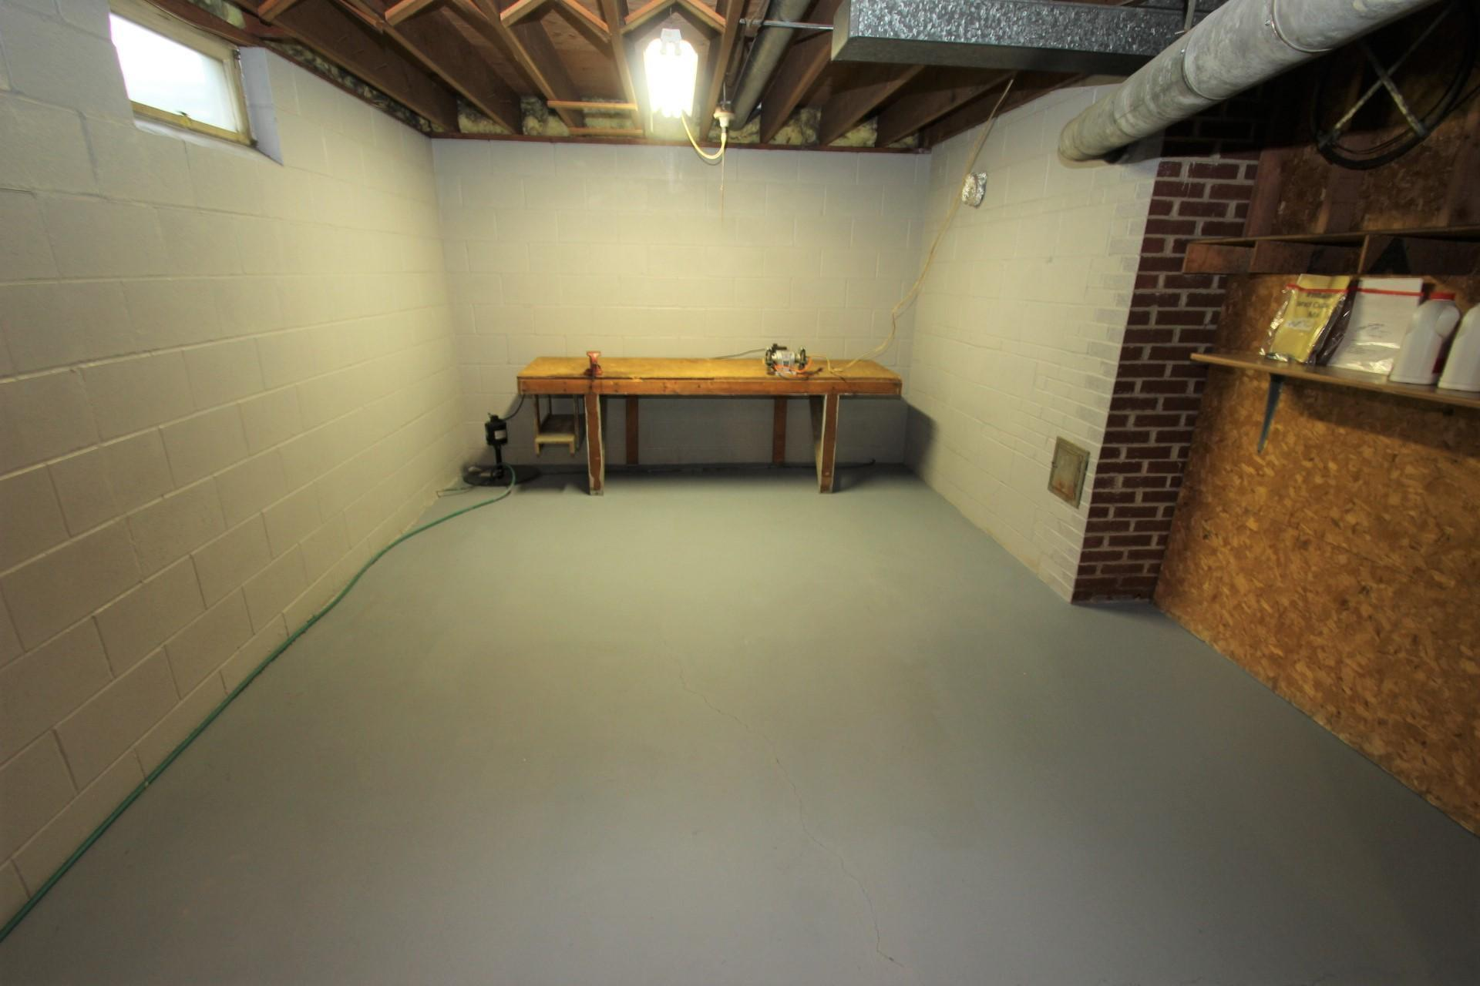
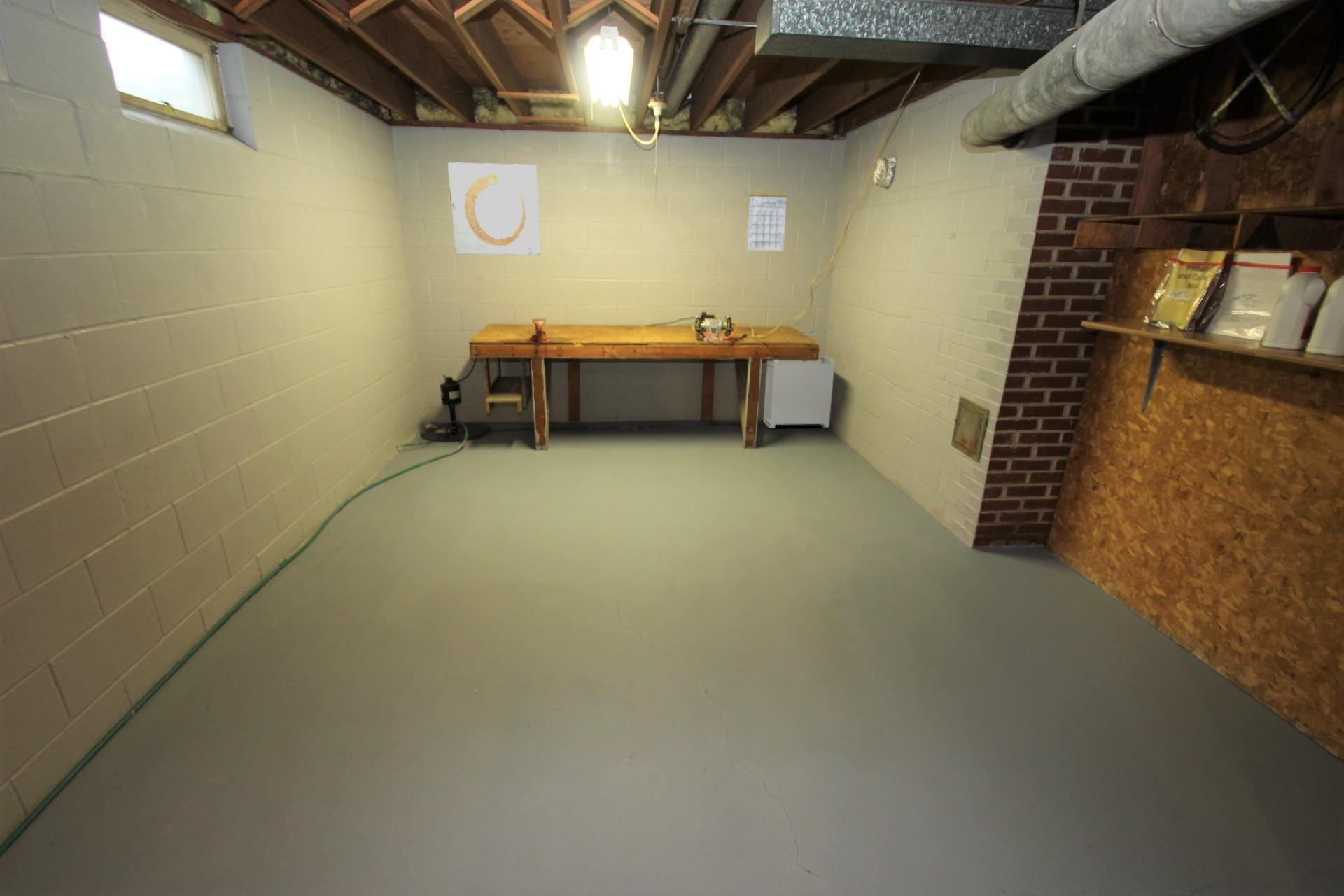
+ wall art [447,162,542,256]
+ storage bin [763,355,836,429]
+ calendar [747,179,788,251]
